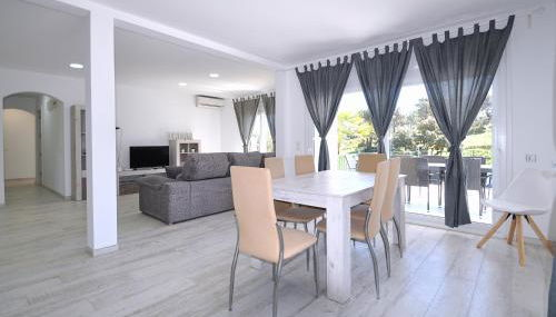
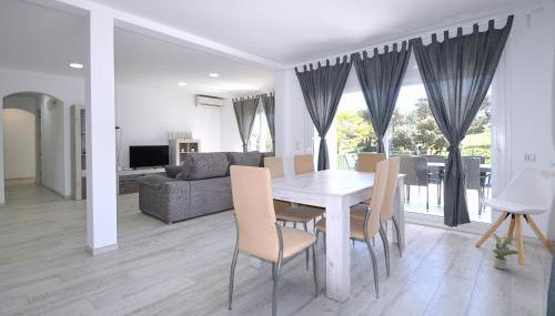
+ potted plant [491,232,519,269]
